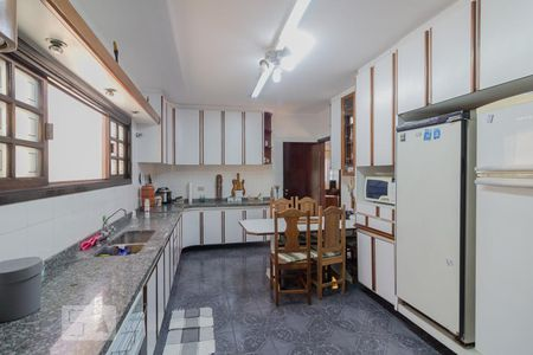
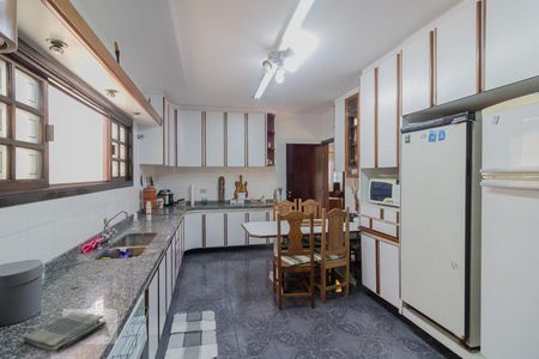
+ dish towel [23,311,108,354]
